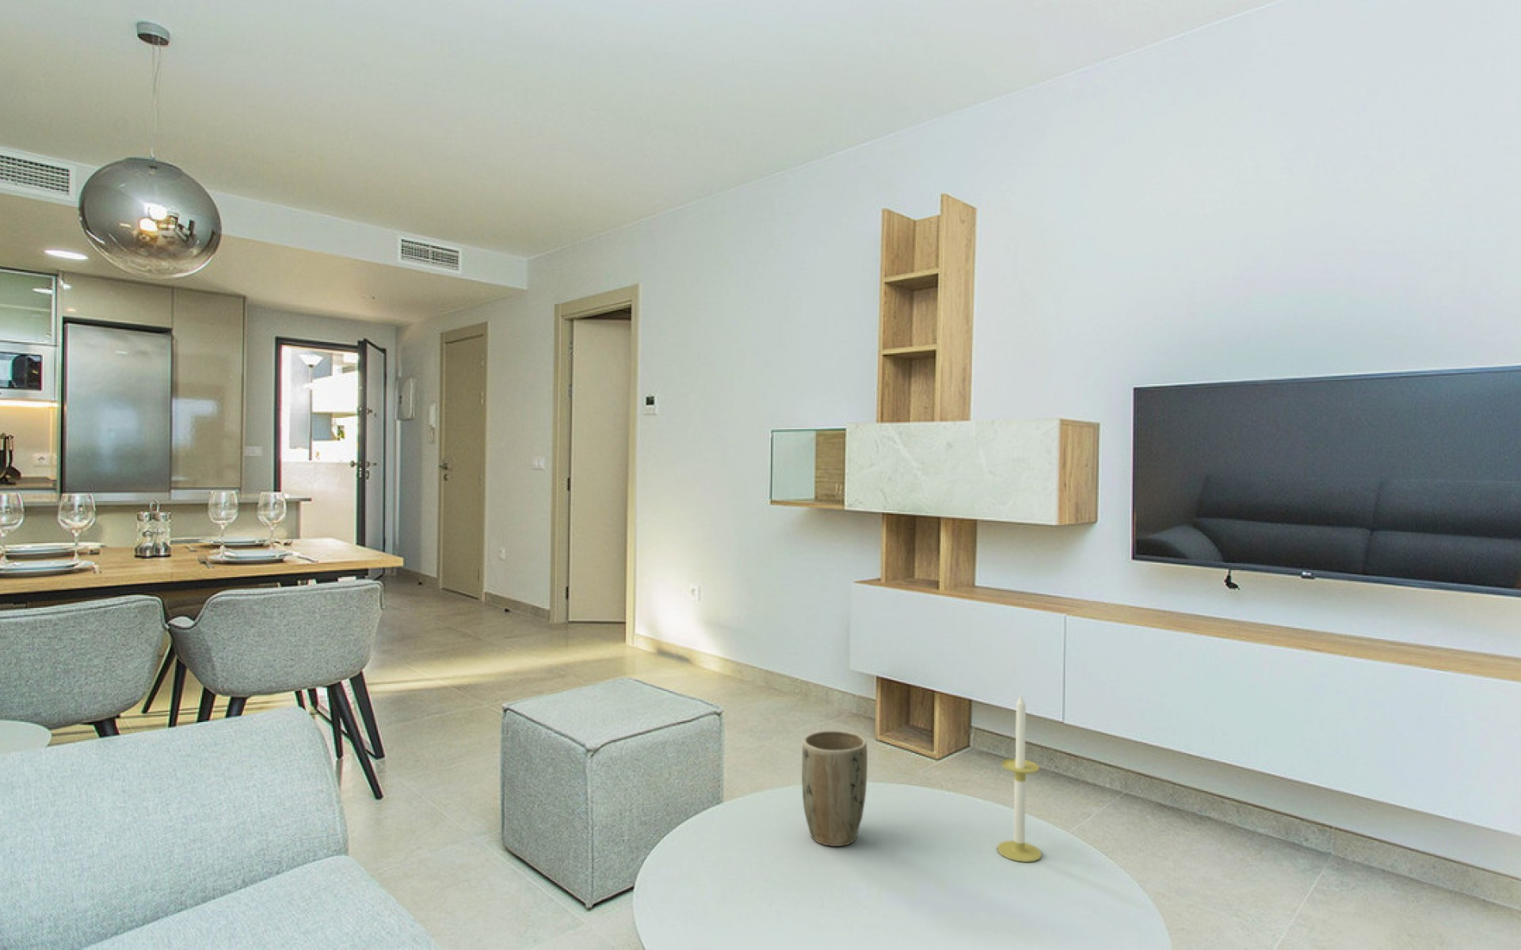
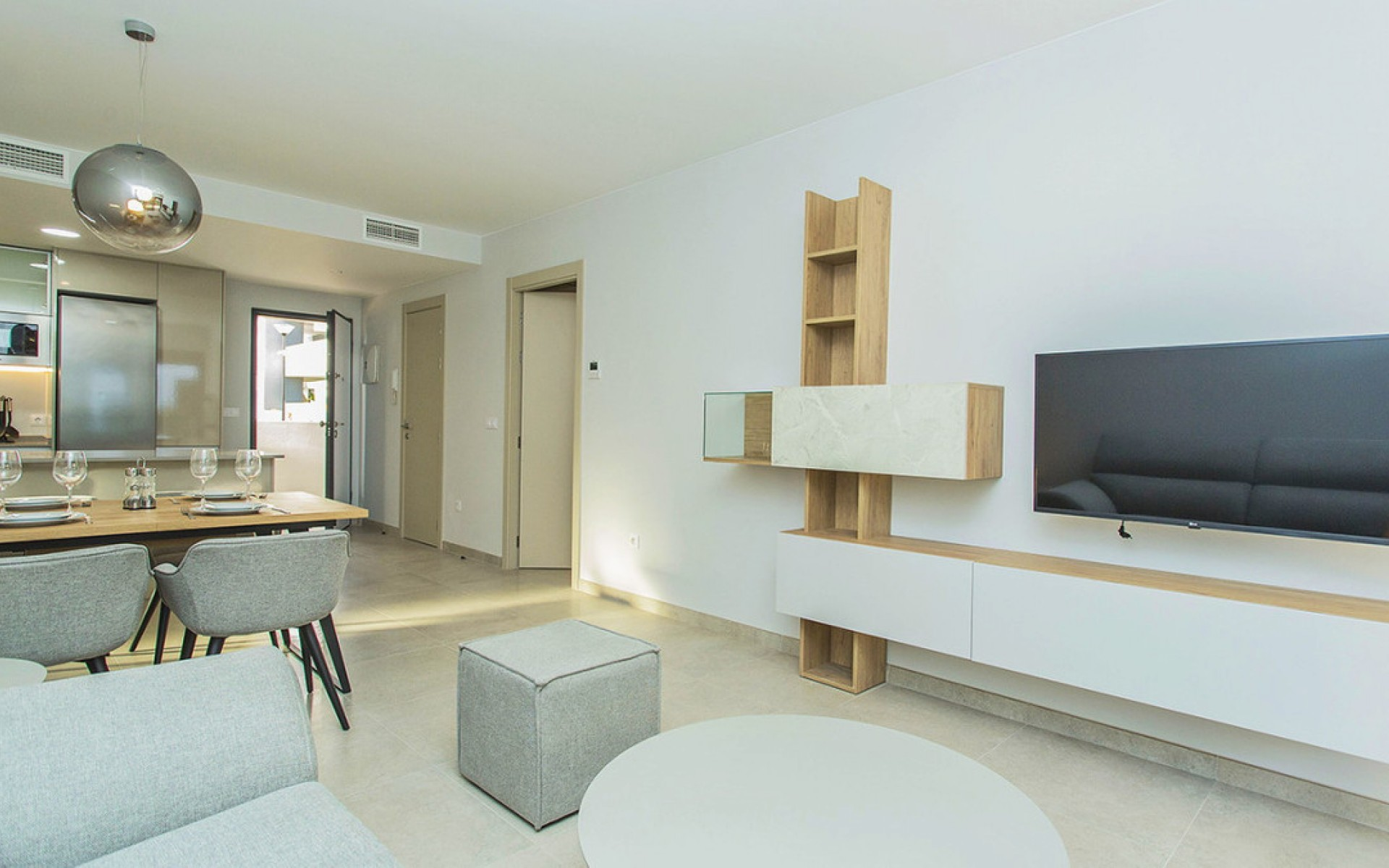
- candle [996,694,1042,862]
- plant pot [800,730,868,847]
